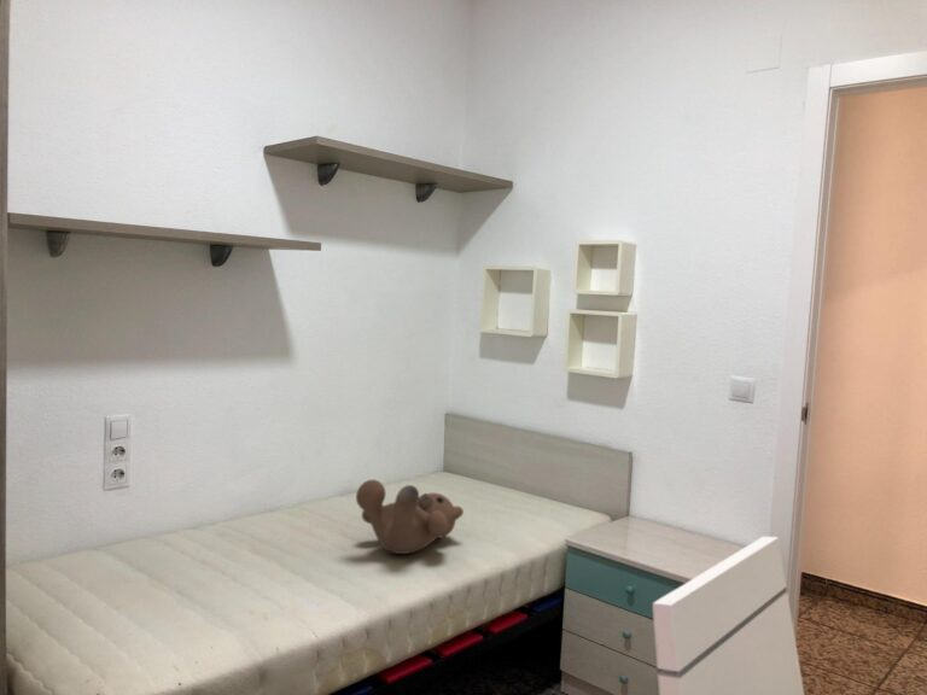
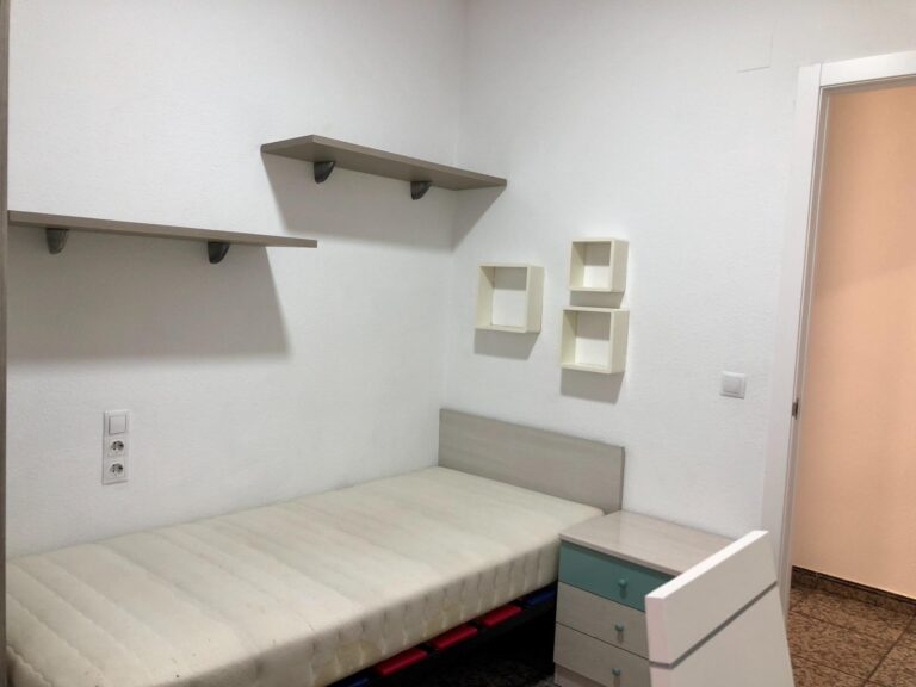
- teddy bear [355,479,465,555]
